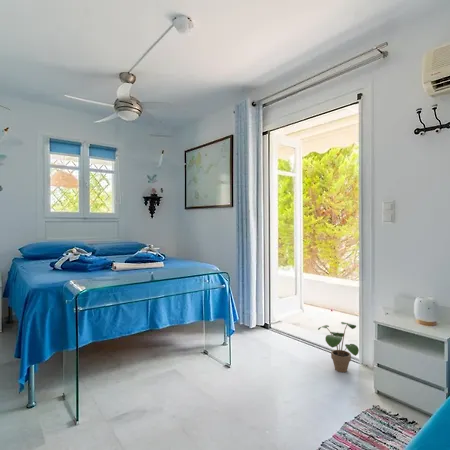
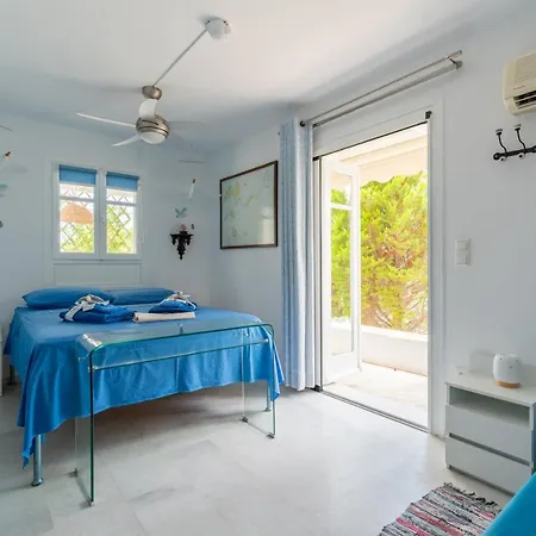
- potted plant [317,321,360,373]
